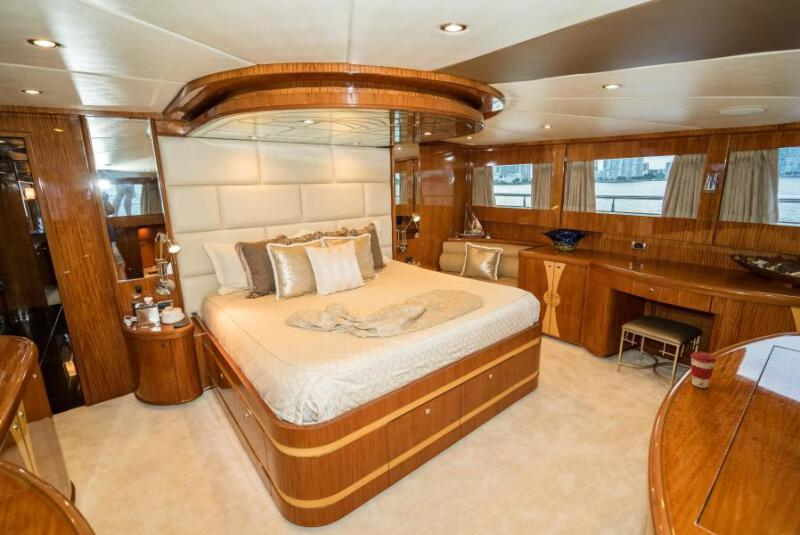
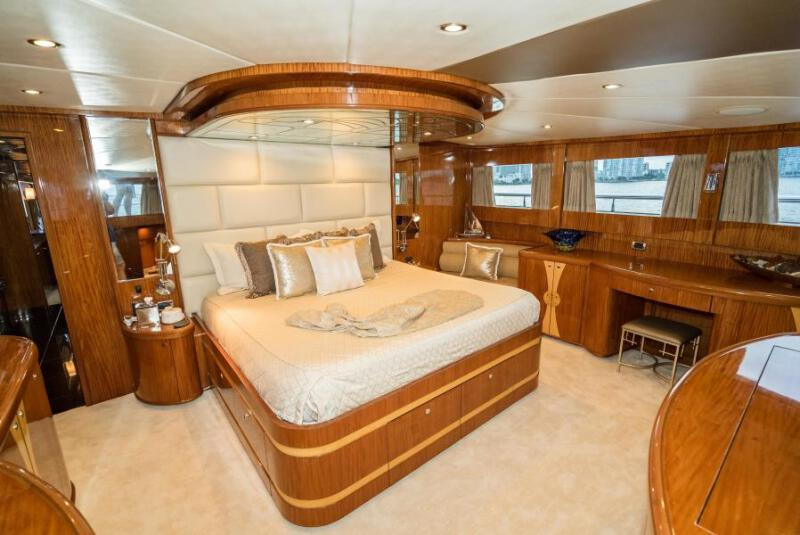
- coffee cup [690,351,717,389]
